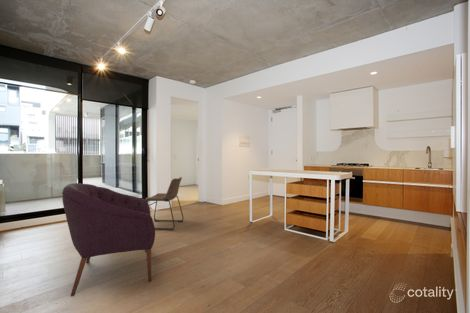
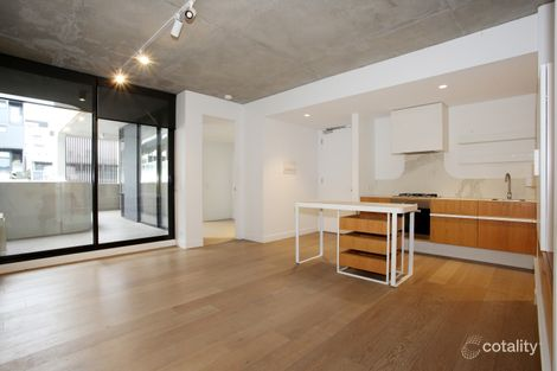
- chair [61,182,156,297]
- chair [145,176,185,231]
